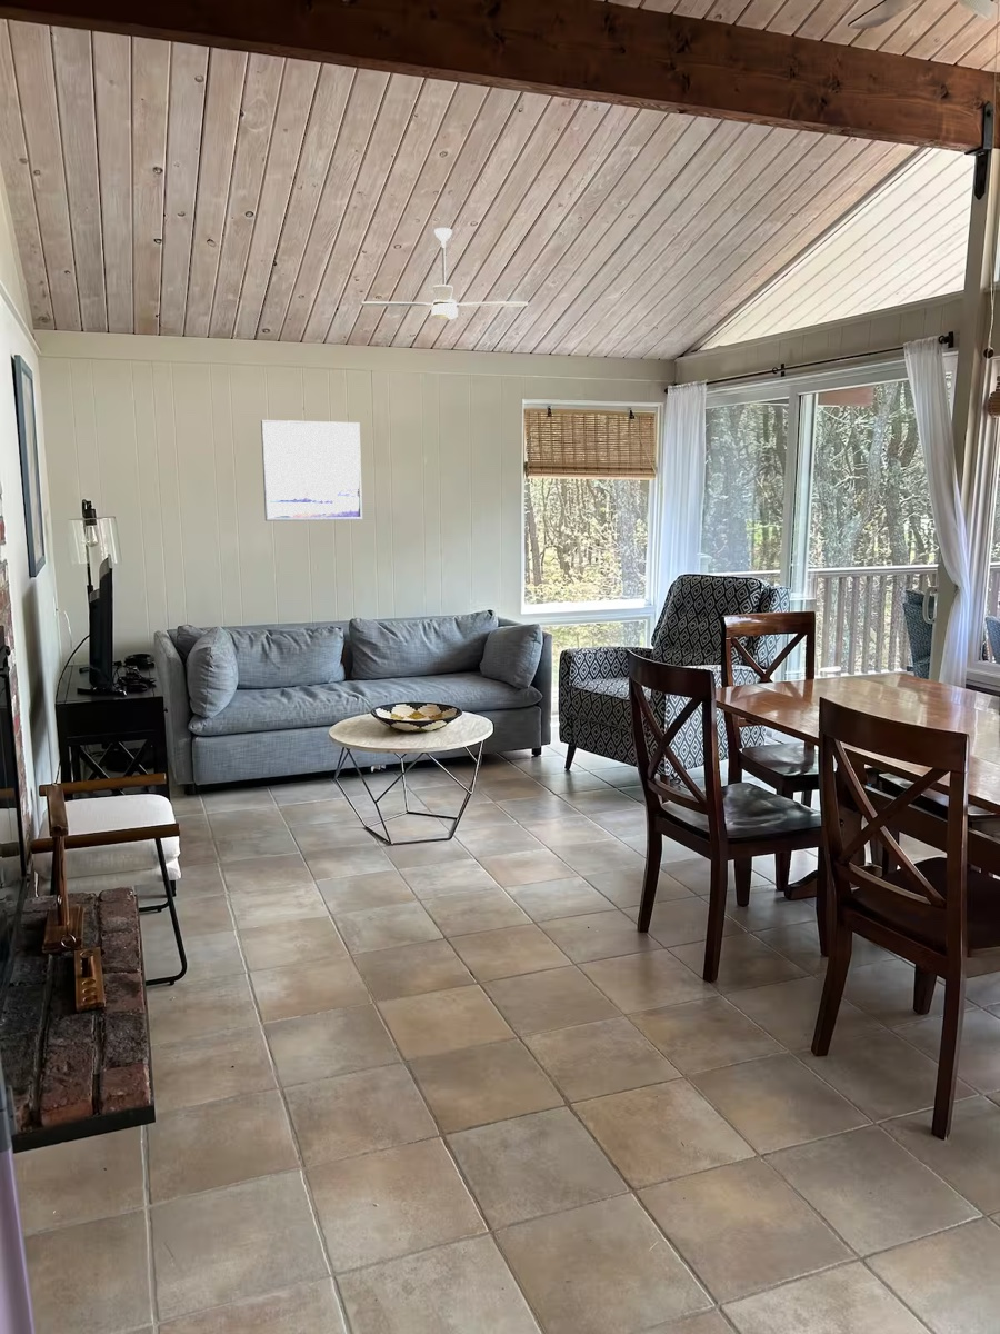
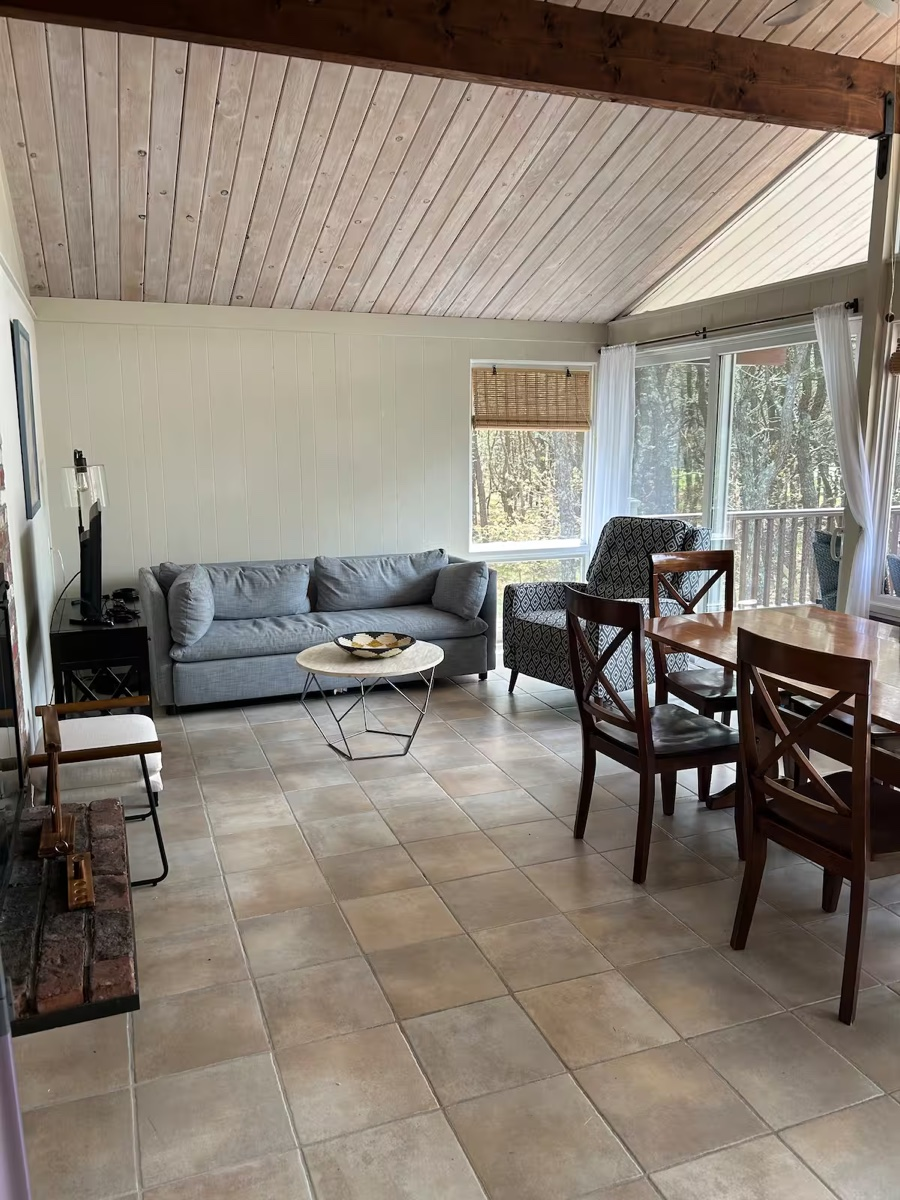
- ceiling fan [359,227,530,321]
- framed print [260,419,363,522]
